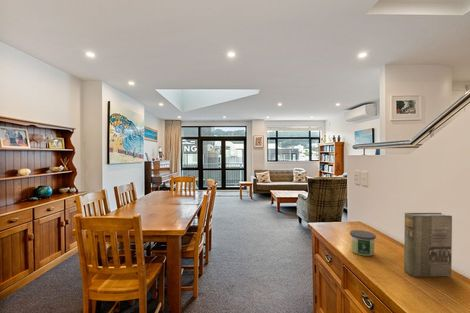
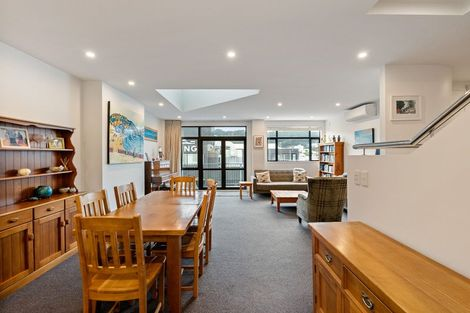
- candle [349,229,377,257]
- book [403,212,453,278]
